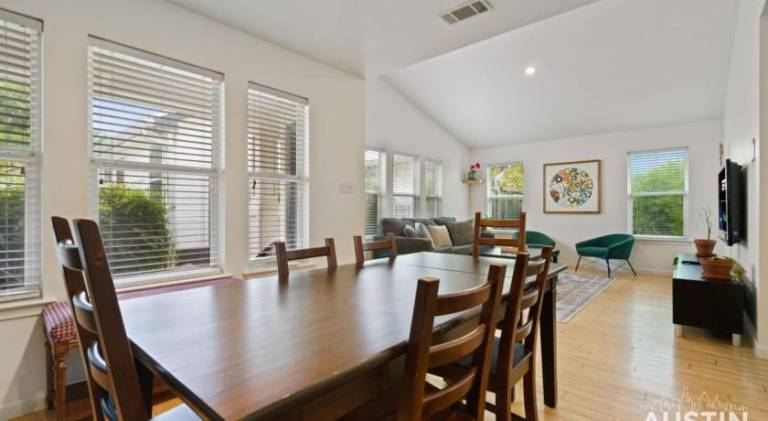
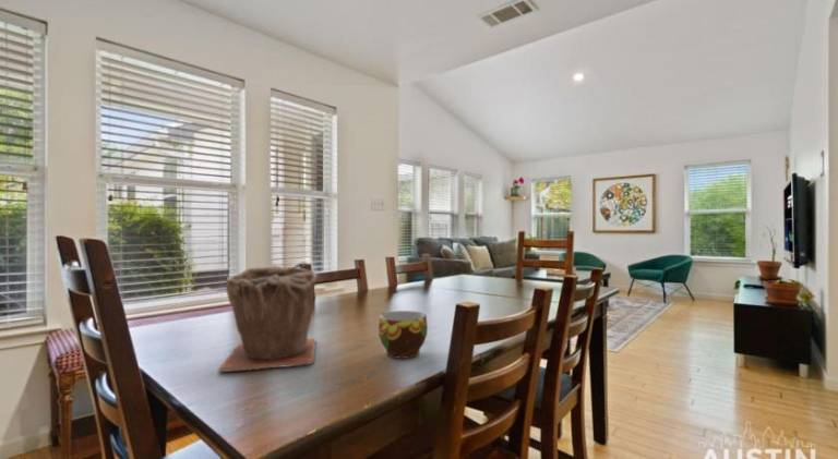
+ plant pot [217,264,319,373]
+ cup [378,310,429,360]
